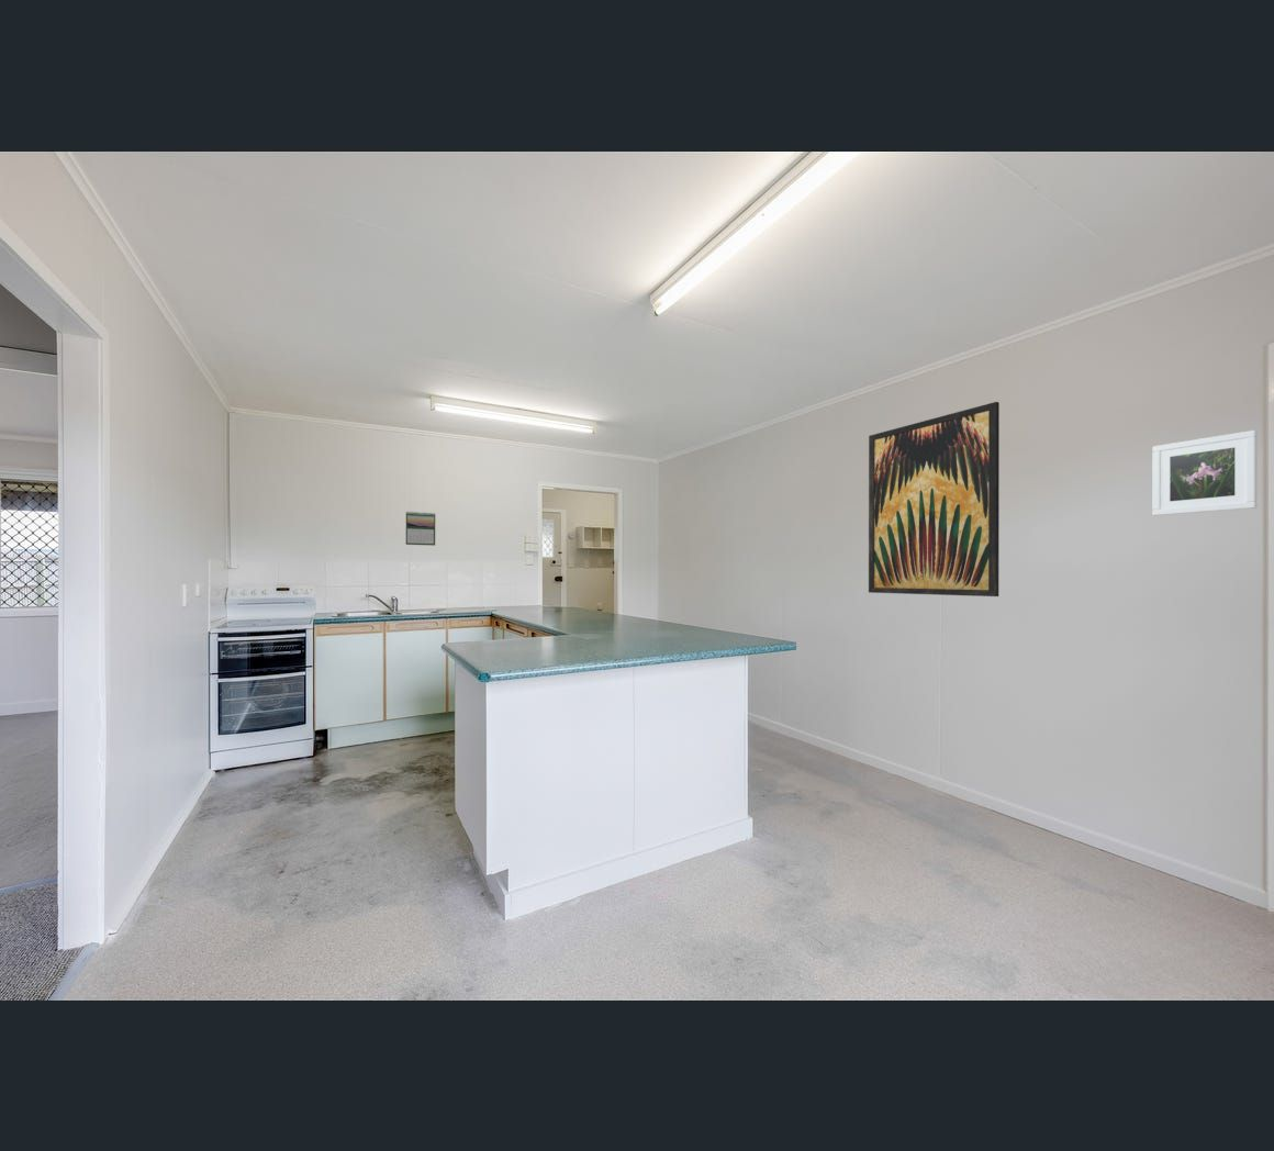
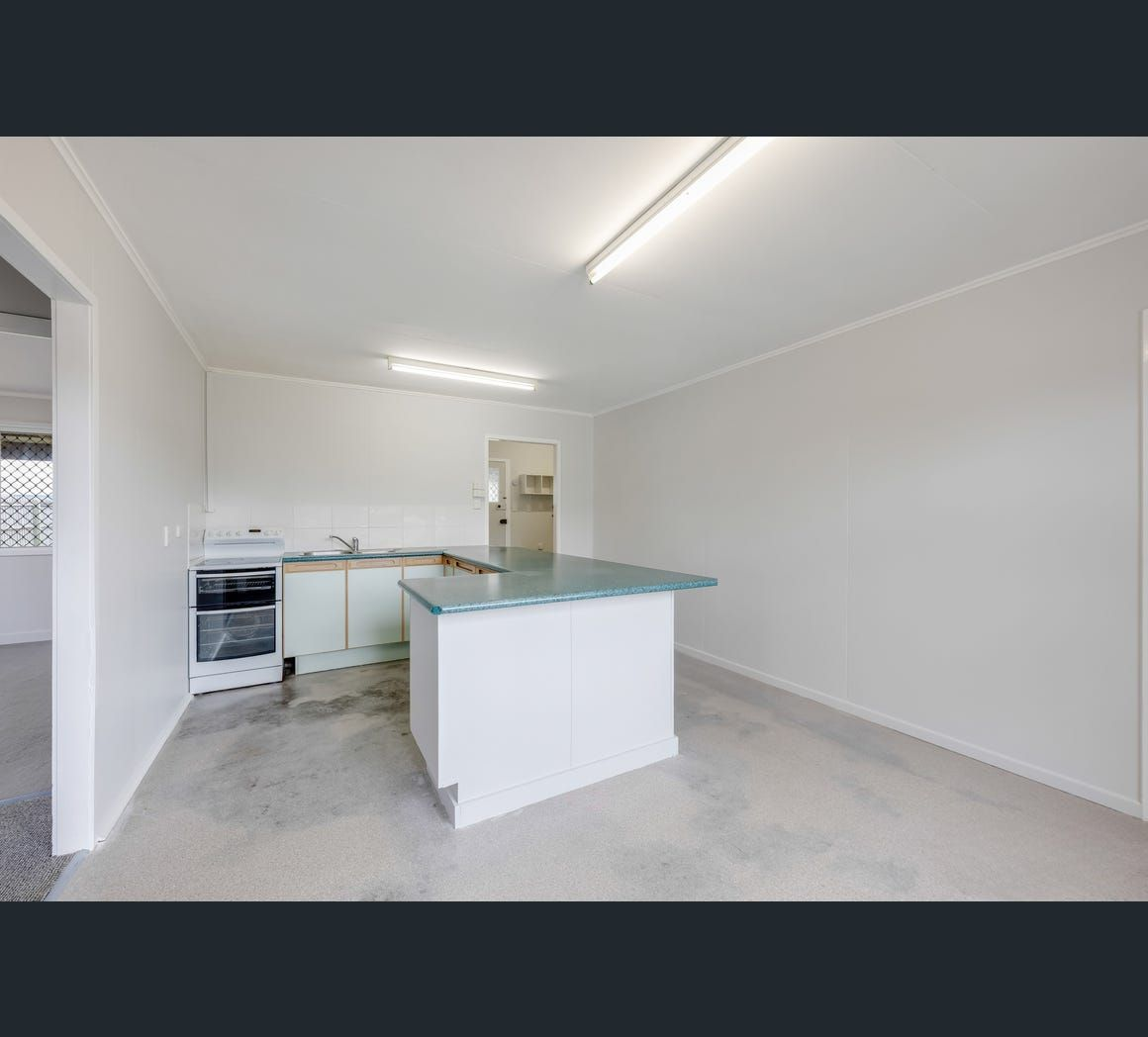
- wall art [868,401,1001,597]
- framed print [1152,430,1257,516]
- calendar [405,511,436,547]
